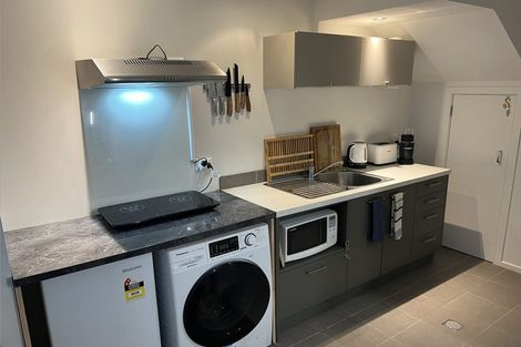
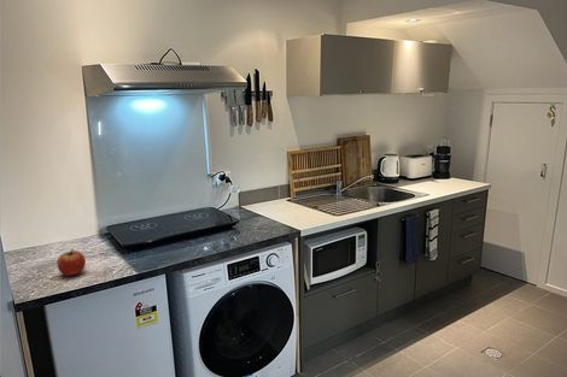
+ apple [55,248,87,277]
